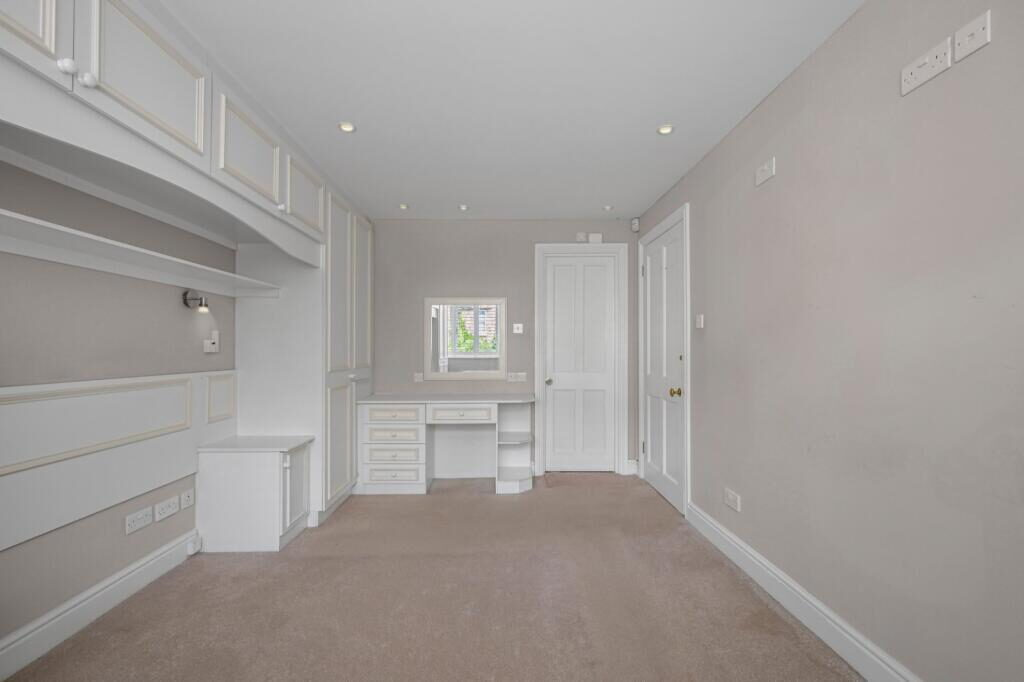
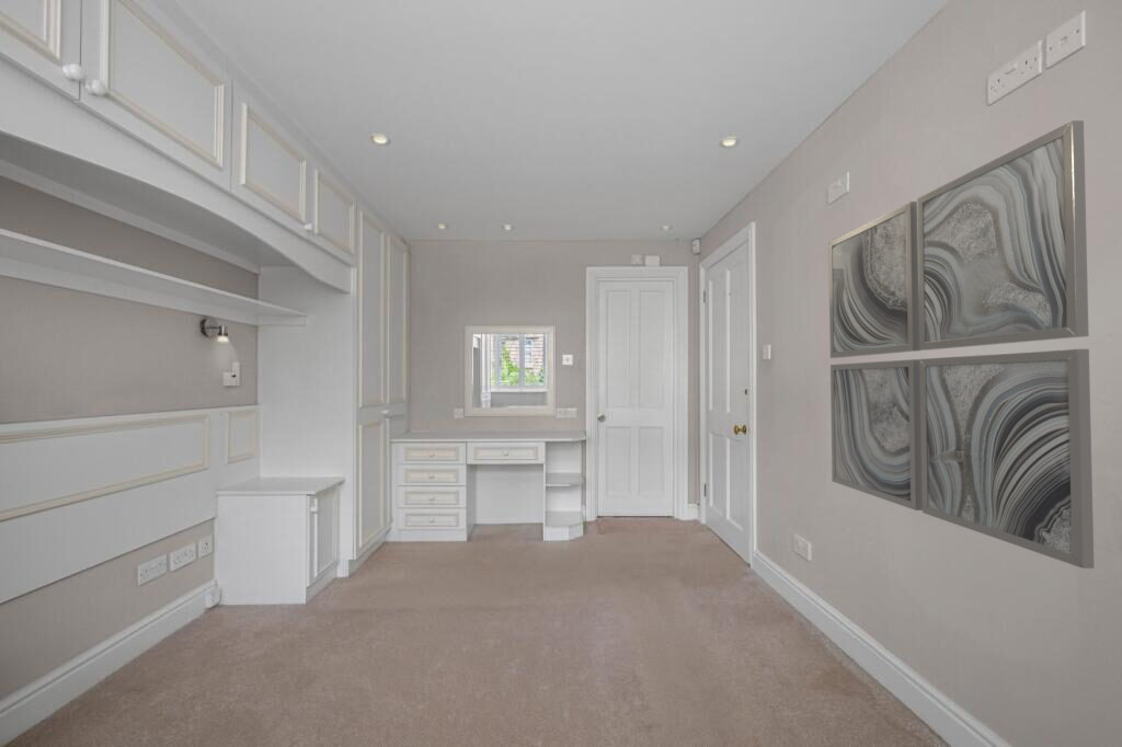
+ wall art [827,119,1095,570]
